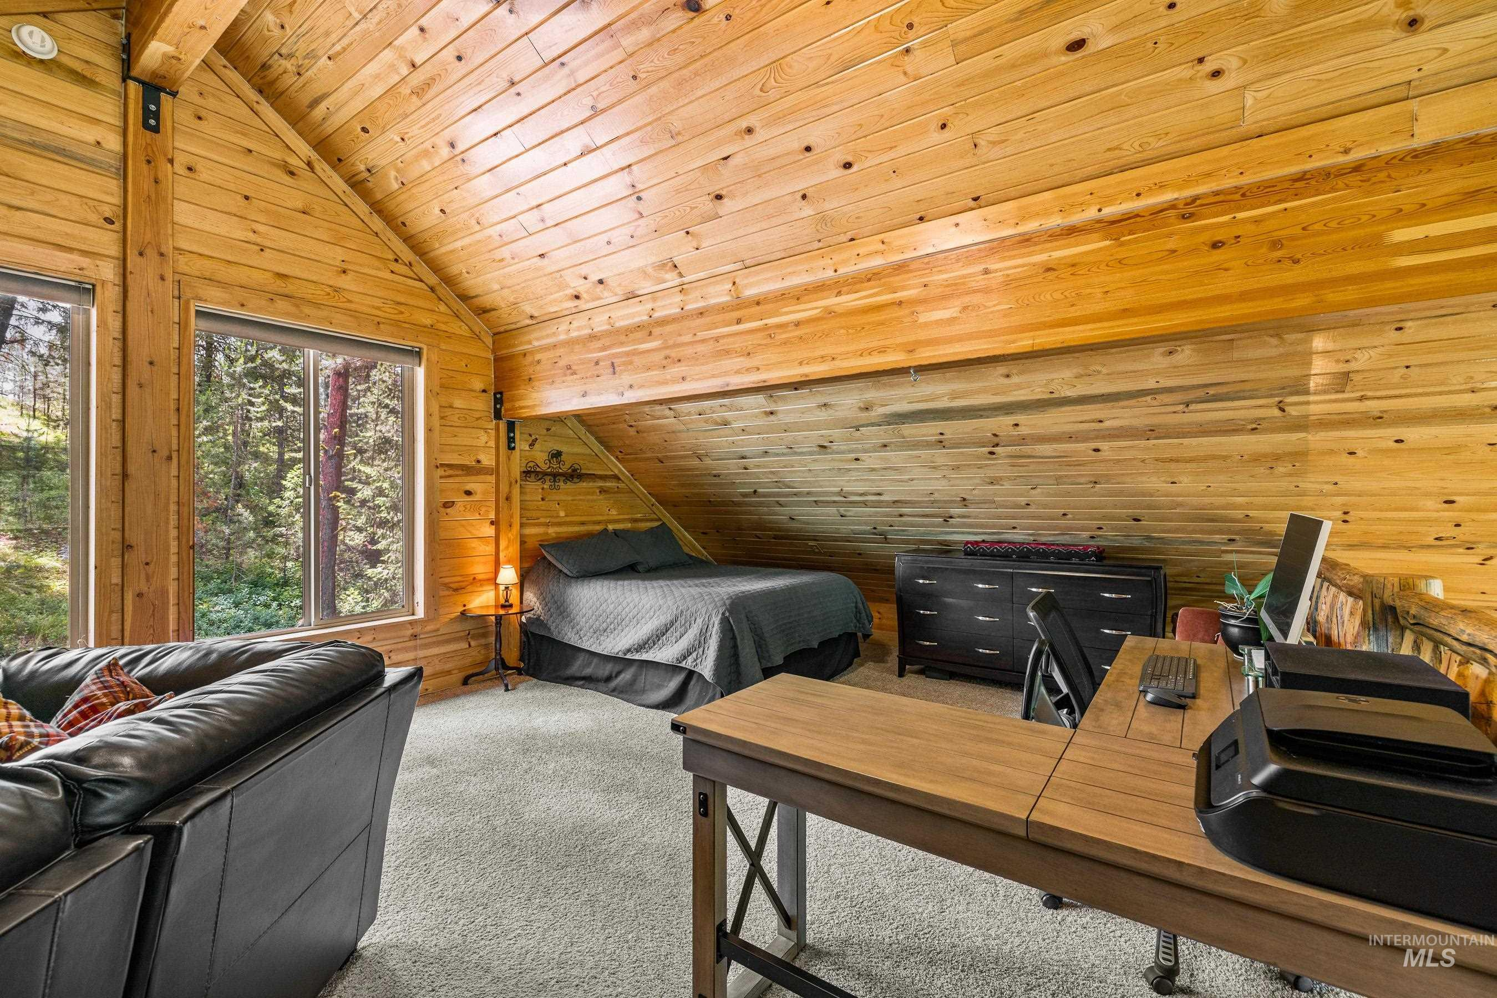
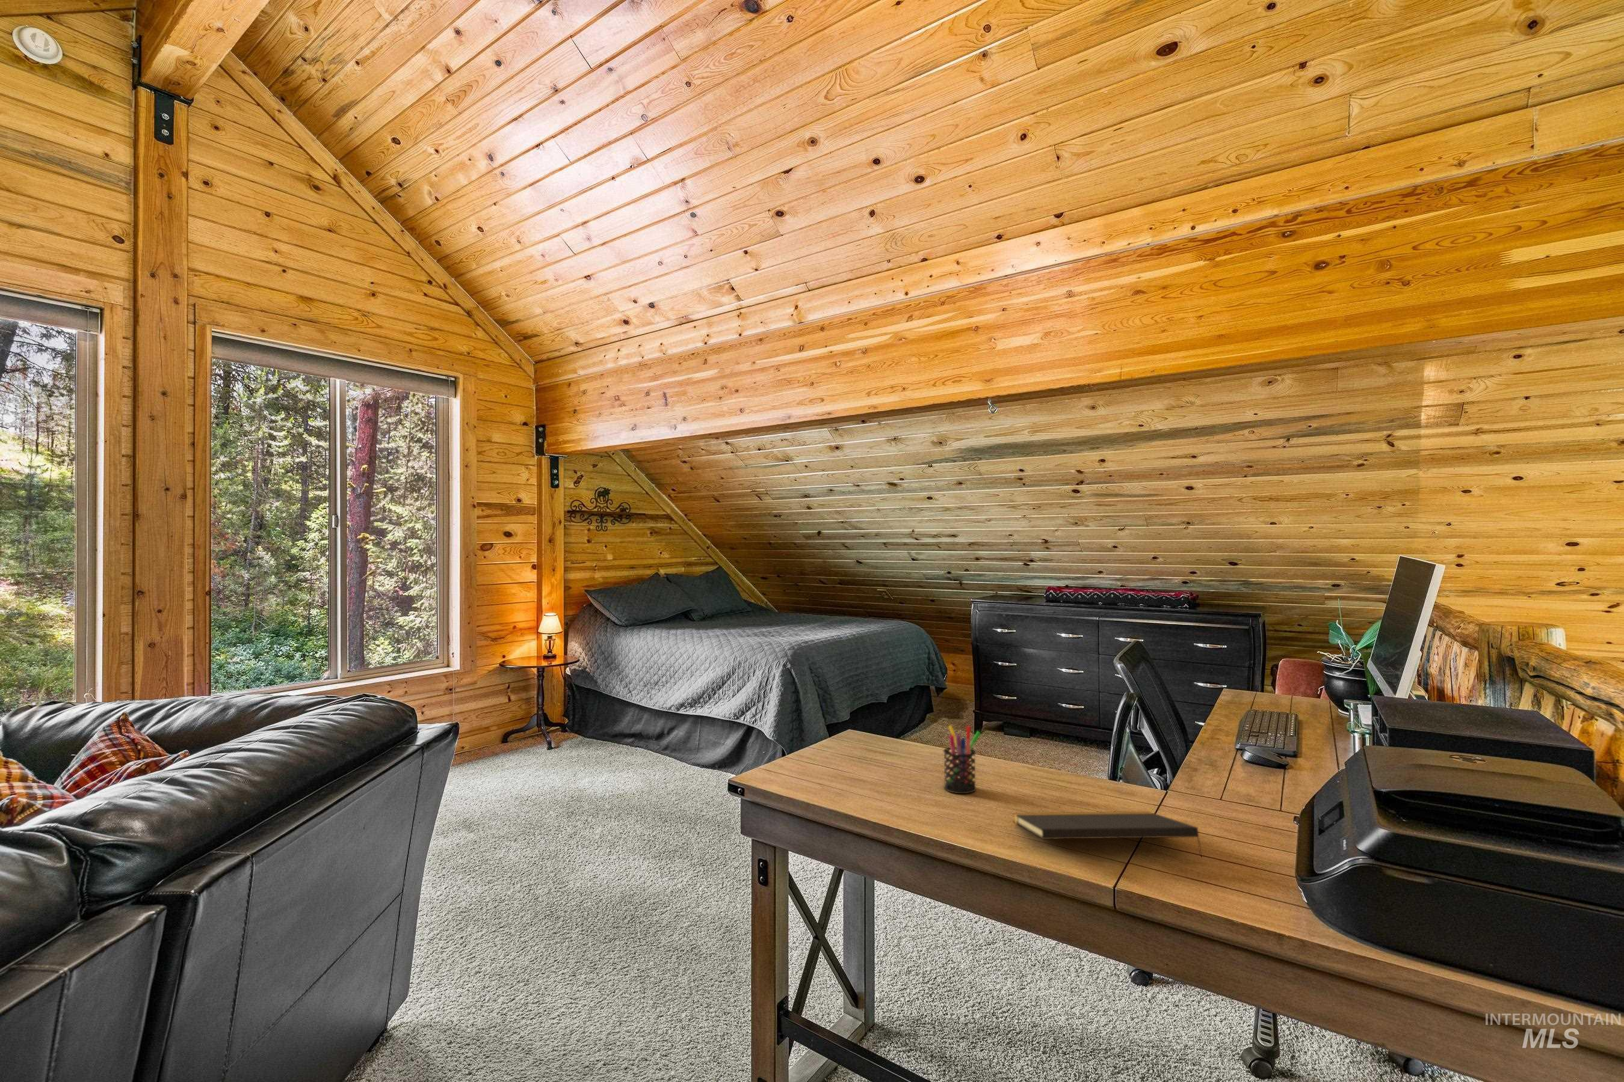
+ notepad [1013,812,1204,859]
+ pen holder [942,725,981,795]
